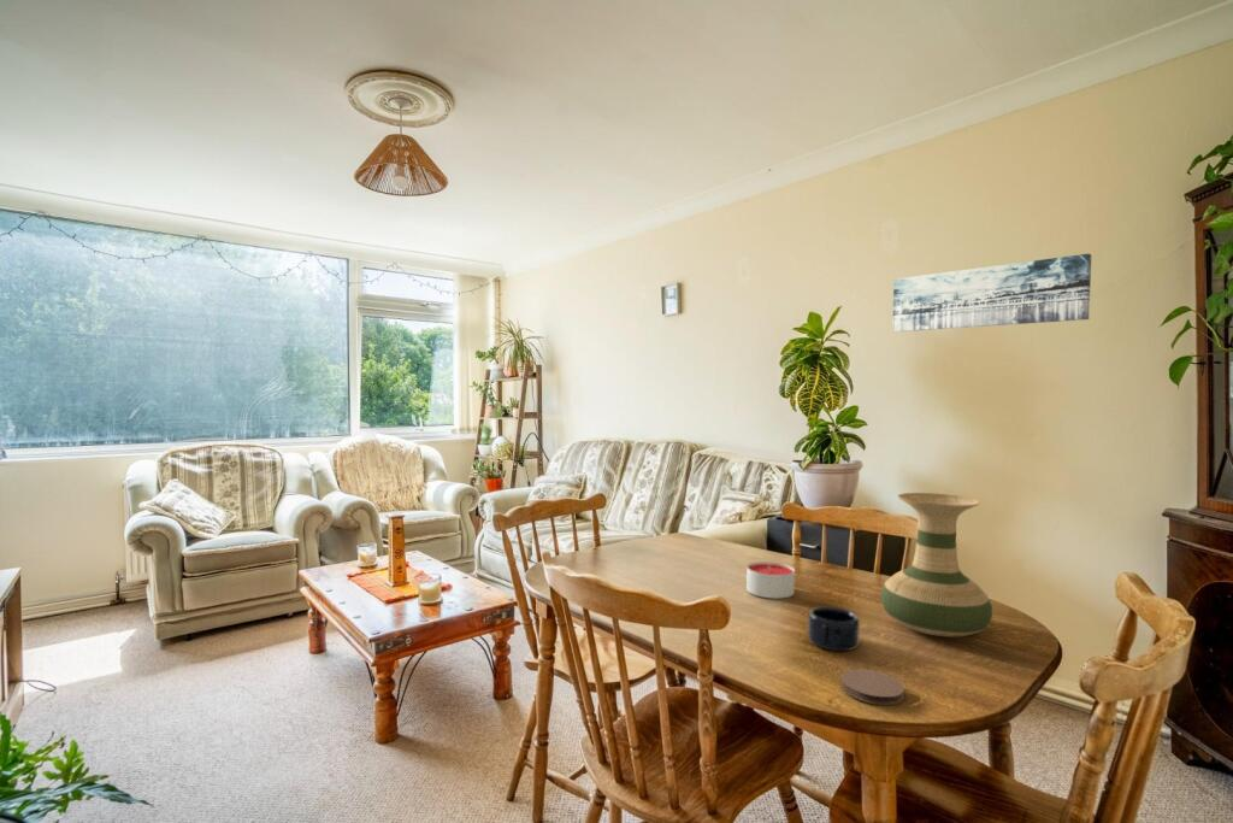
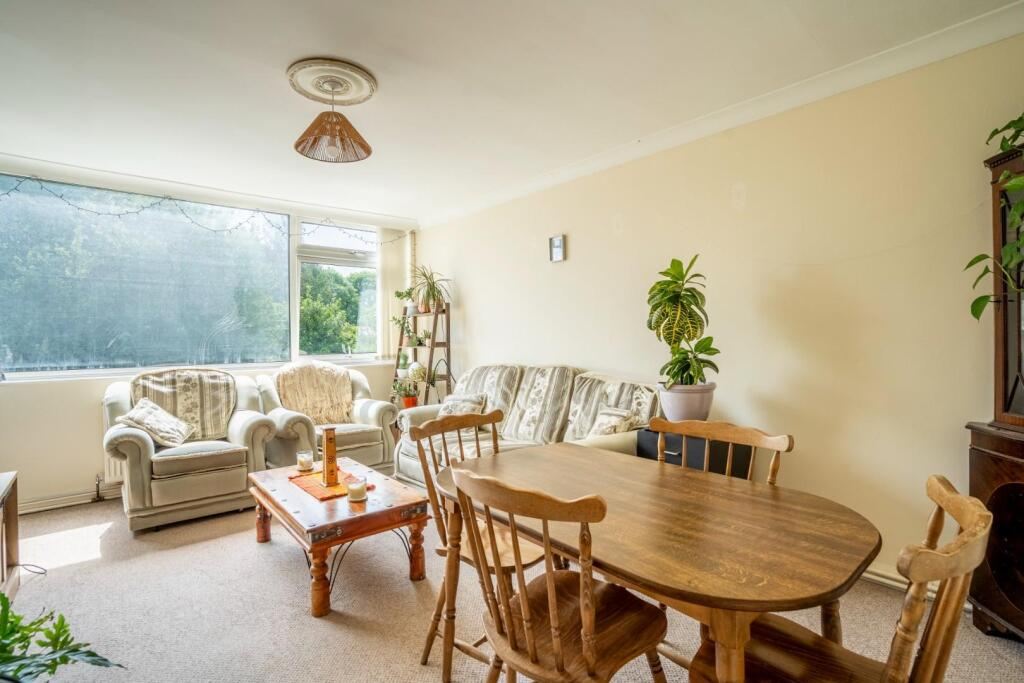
- vase [880,492,993,639]
- coaster [840,669,905,706]
- mug [807,605,861,652]
- wall art [891,253,1092,334]
- candle [745,560,796,600]
